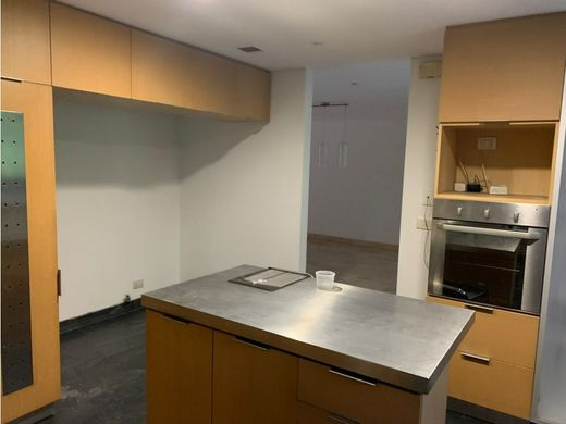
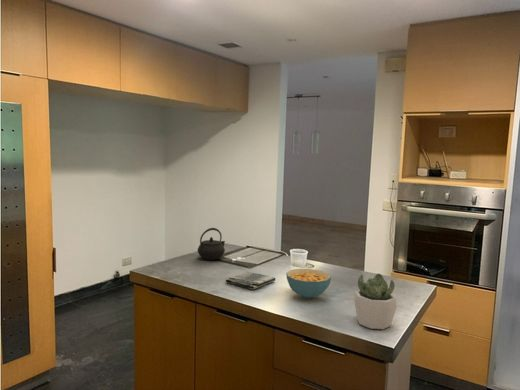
+ dish towel [225,271,276,290]
+ cereal bowl [285,268,332,299]
+ succulent plant [353,273,398,330]
+ kettle [197,227,226,261]
